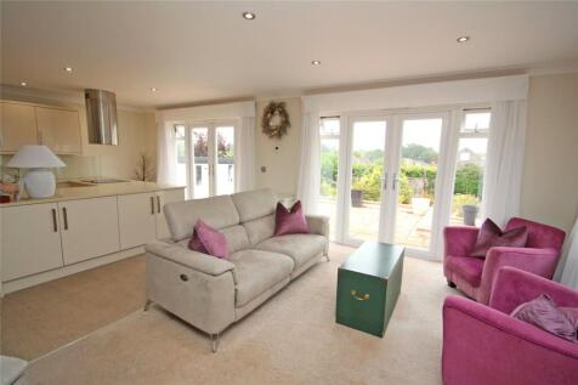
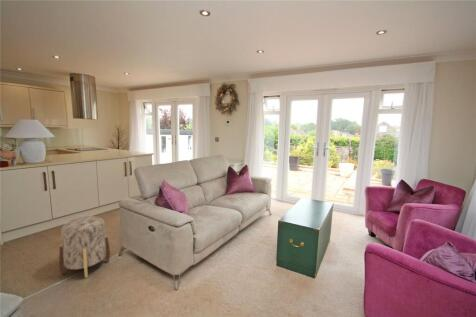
+ ottoman [58,215,111,279]
